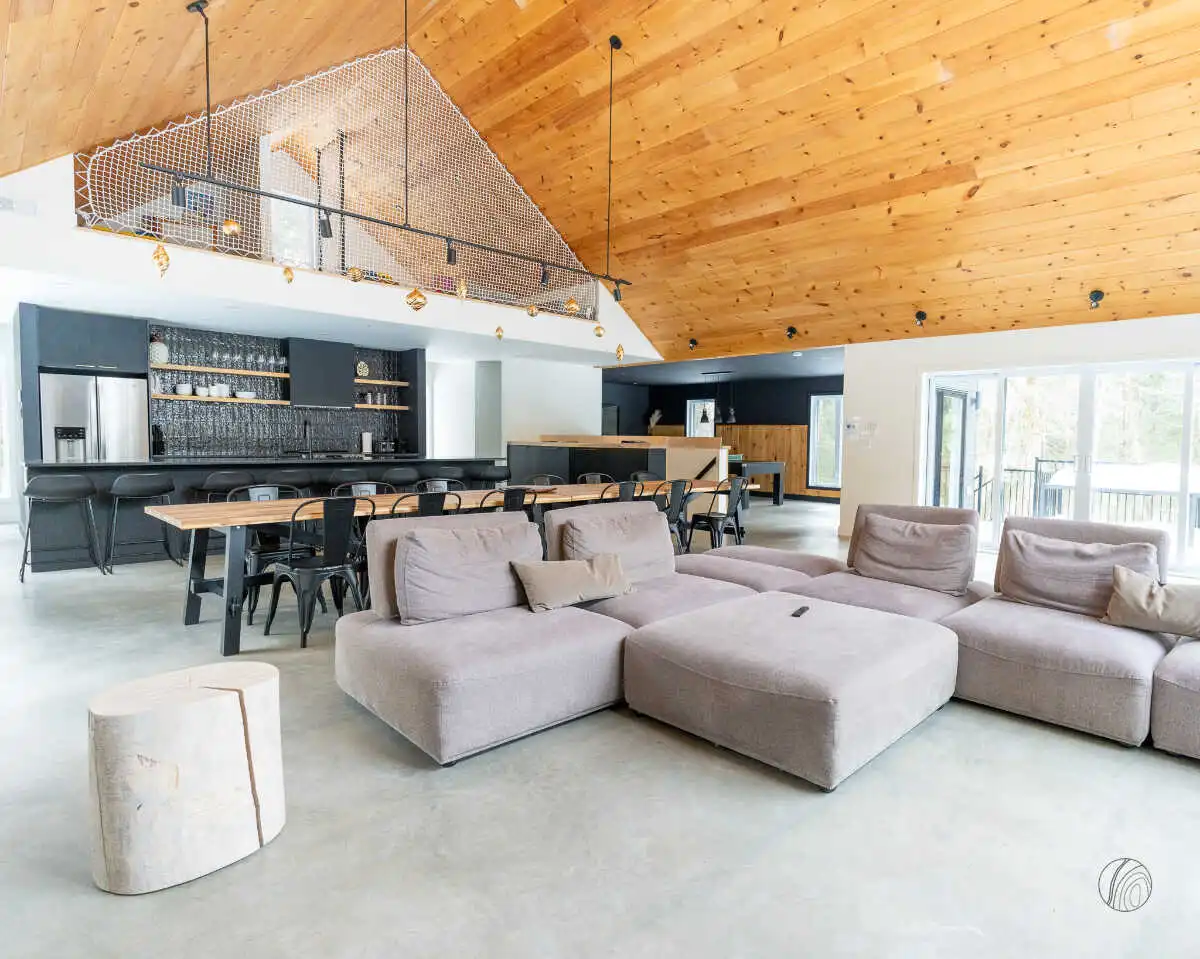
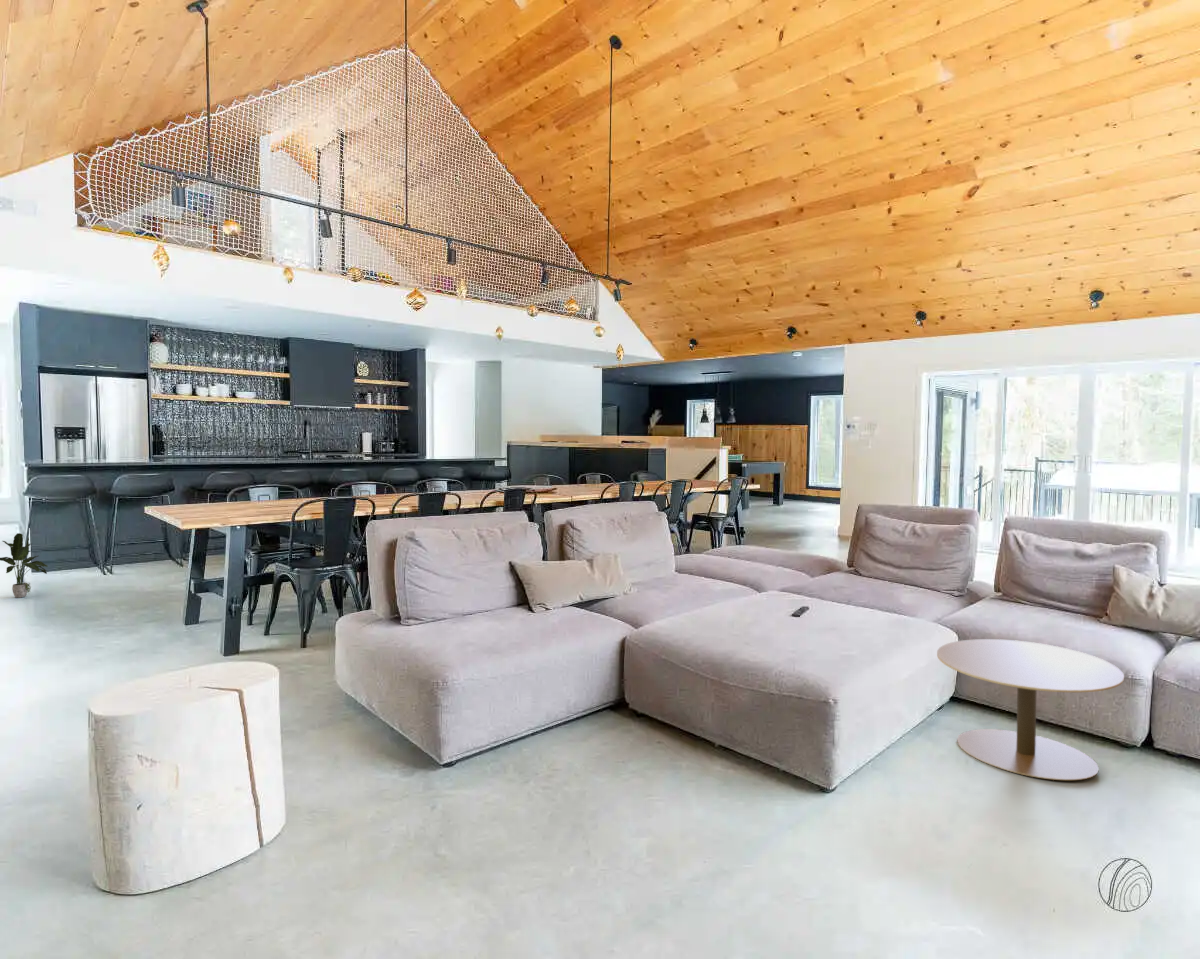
+ potted plant [0,532,49,599]
+ side table [936,638,1125,781]
